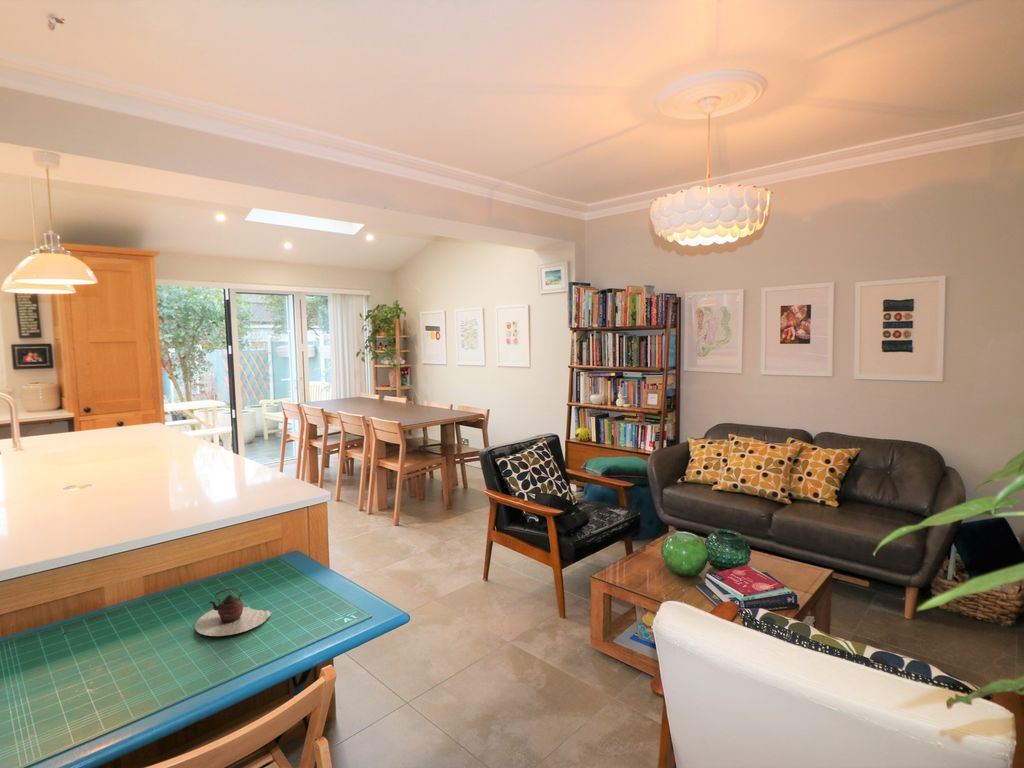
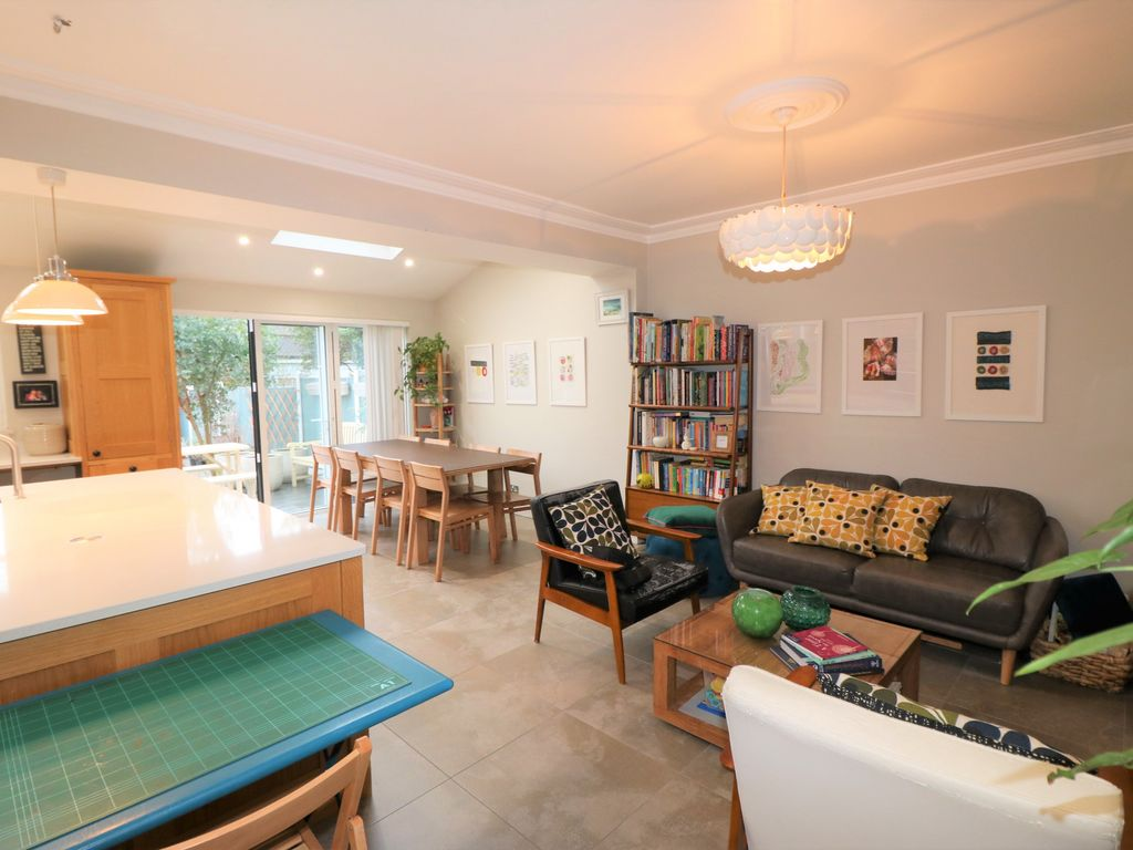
- teapot [194,587,272,637]
